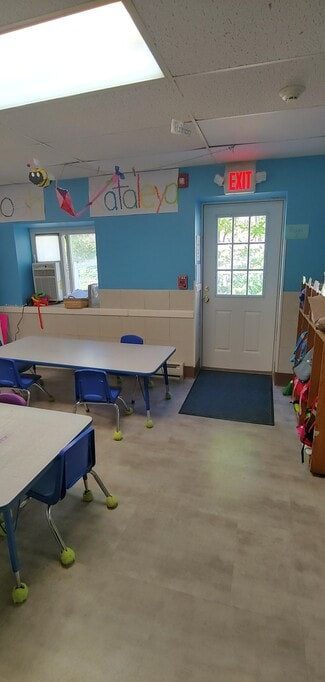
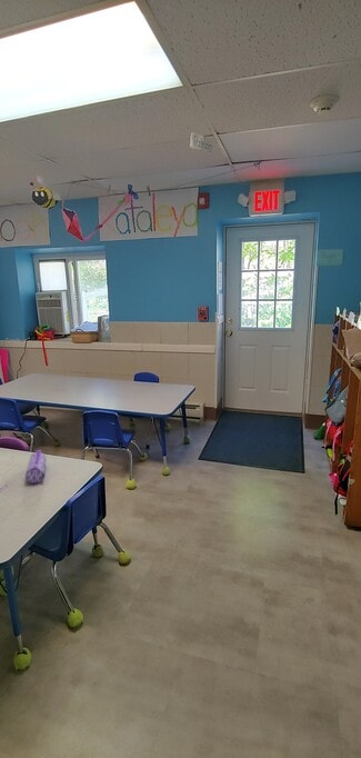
+ pencil case [24,449,48,485]
